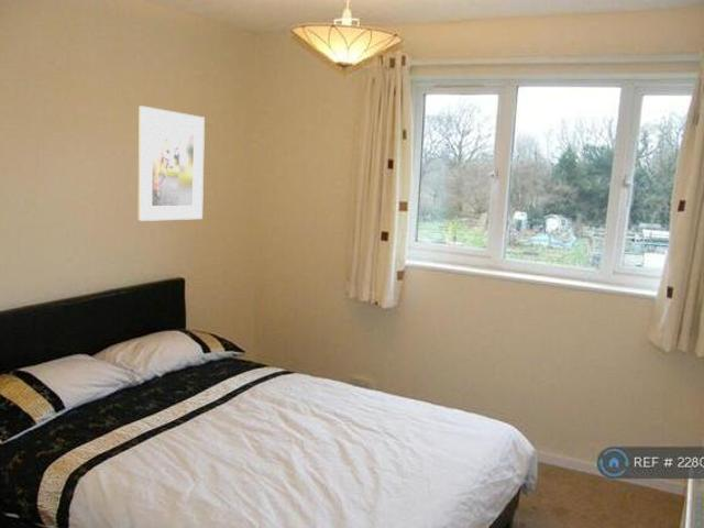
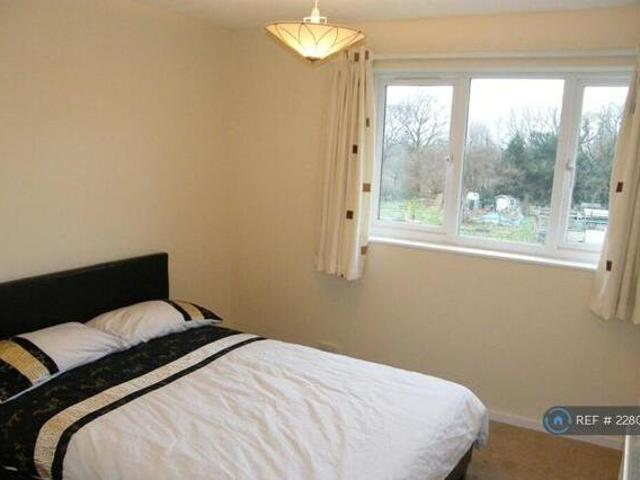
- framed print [138,105,206,222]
